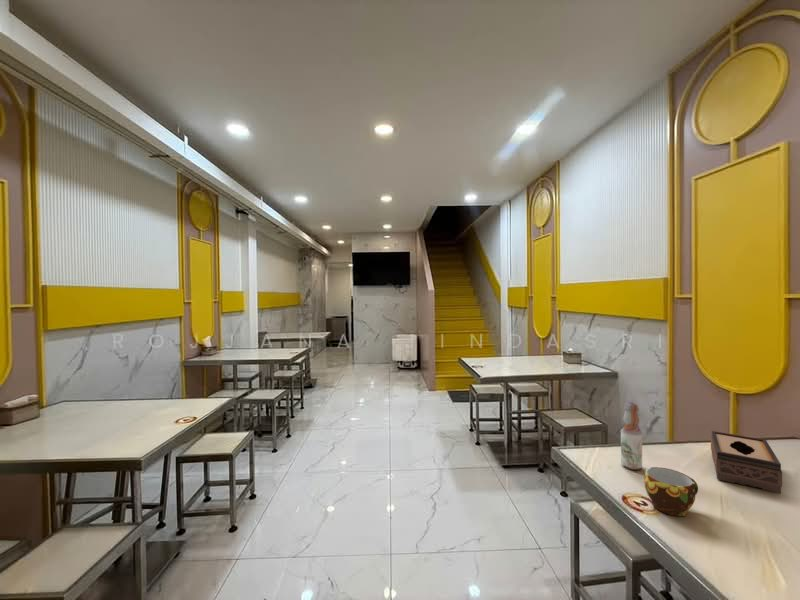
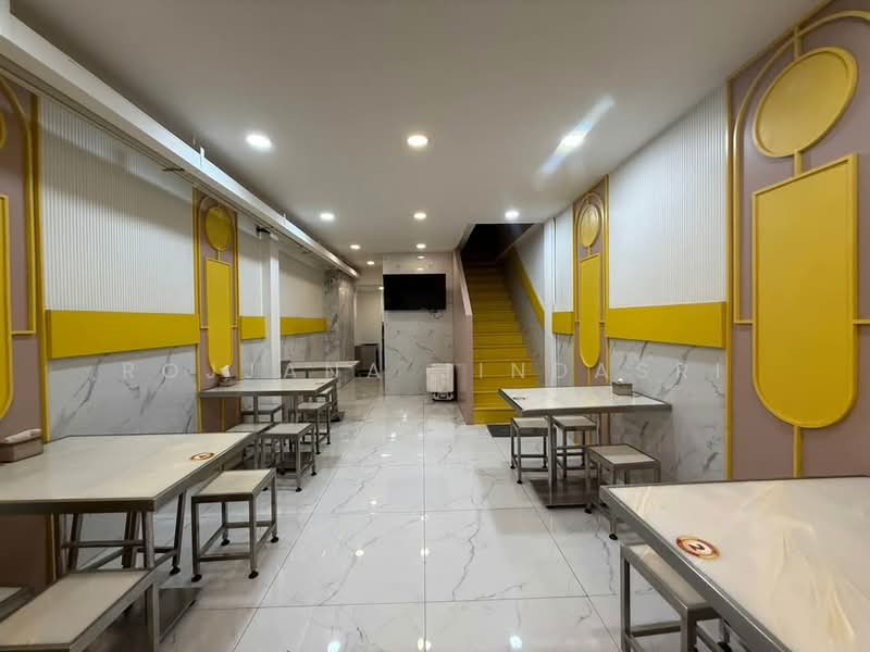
- tissue box [710,430,783,495]
- bottle [620,401,643,471]
- cup [644,466,699,517]
